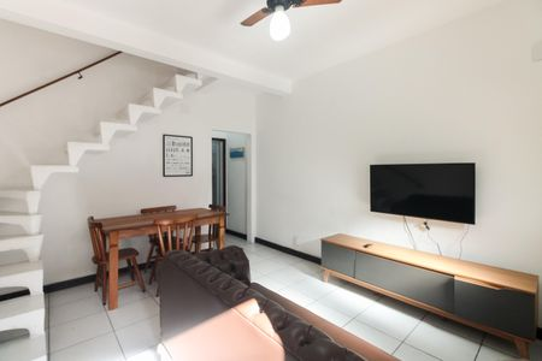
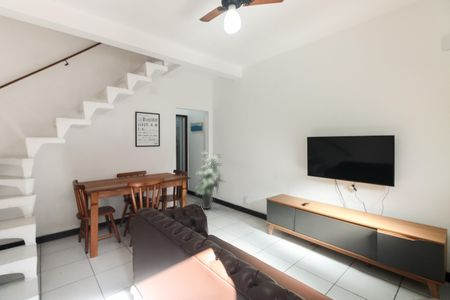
+ indoor plant [195,151,226,210]
